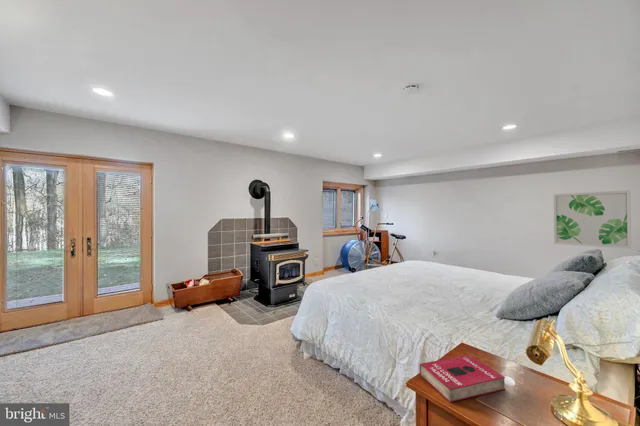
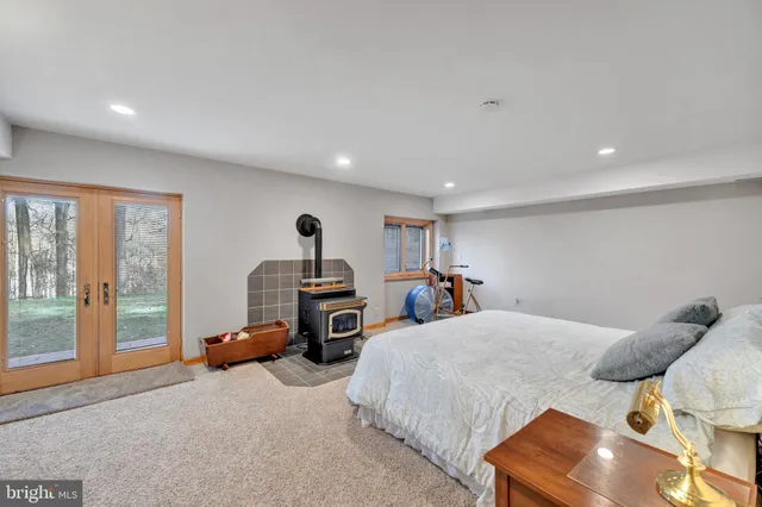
- wall art [553,189,632,249]
- book [419,354,506,403]
